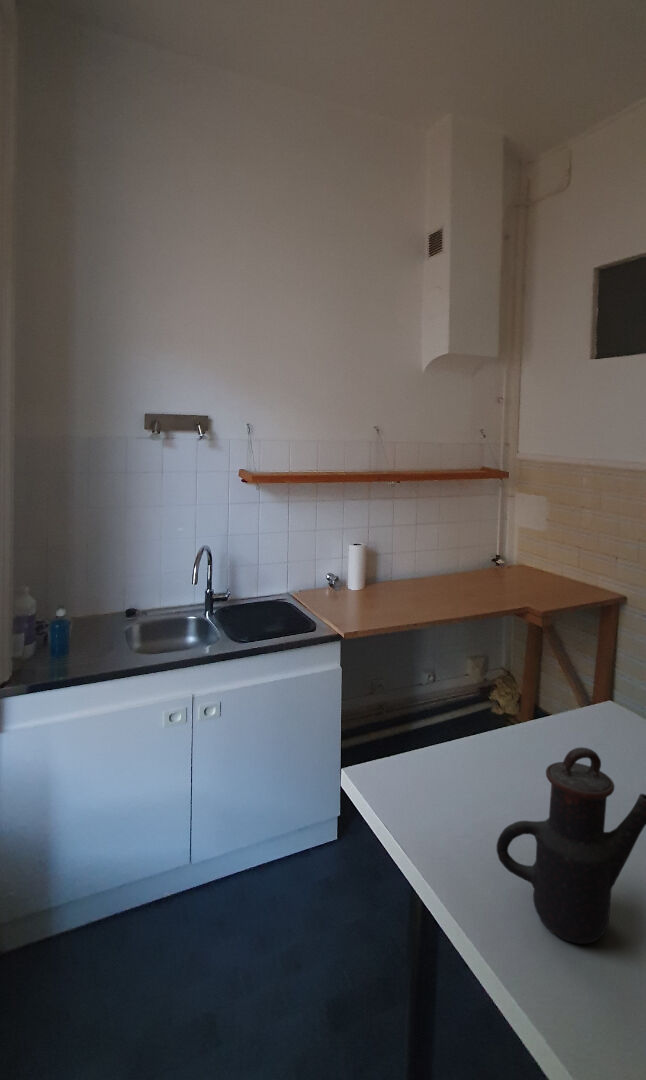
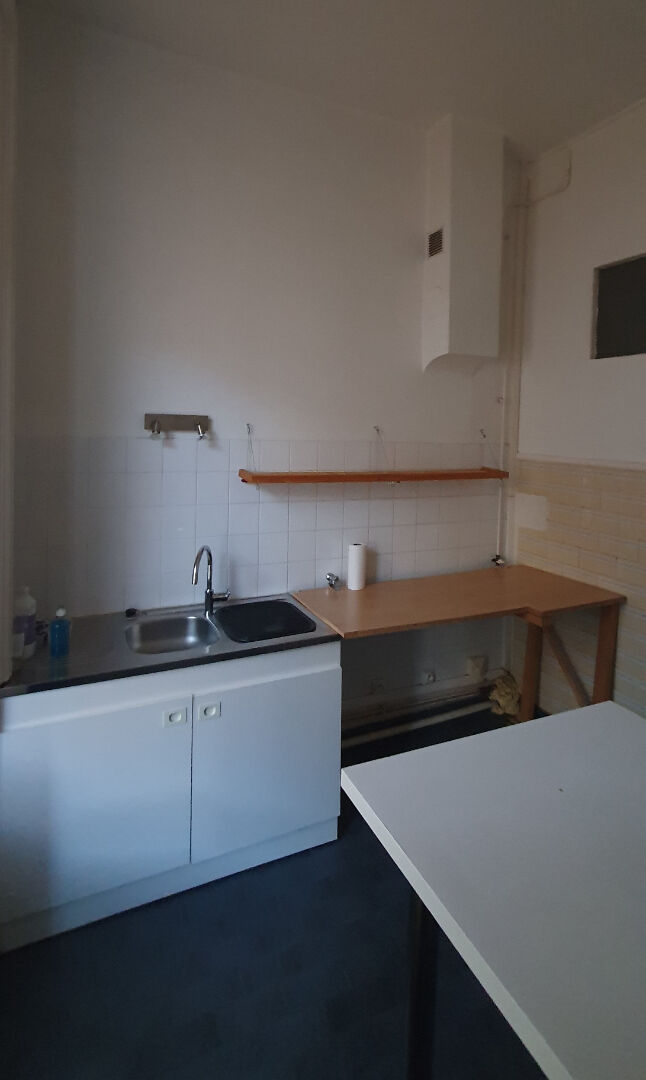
- teapot [495,746,646,945]
